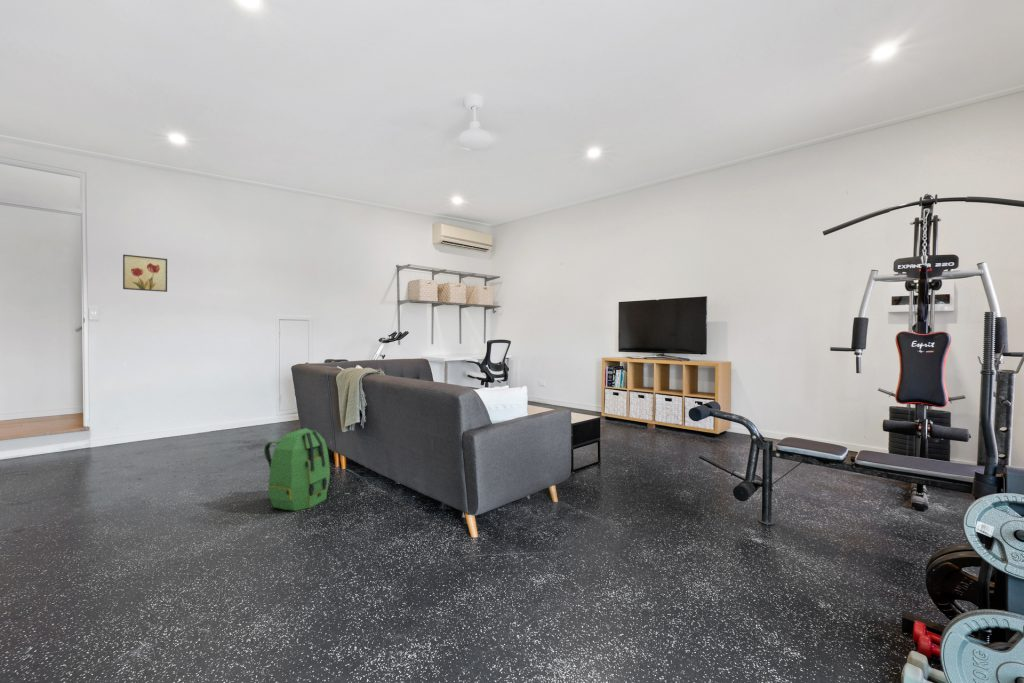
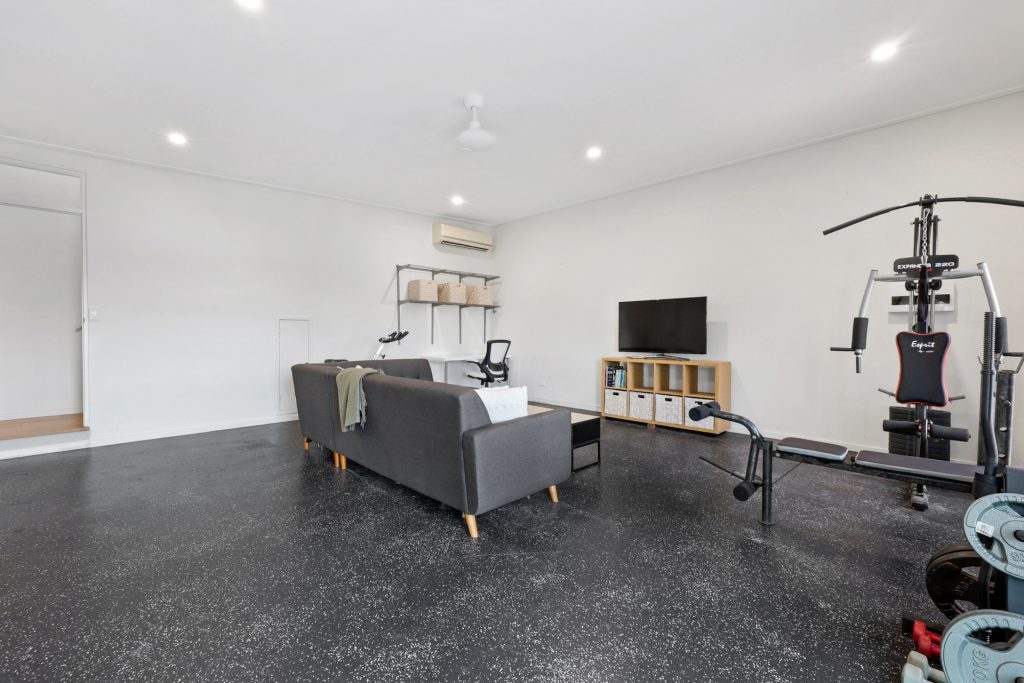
- backpack [263,427,331,512]
- wall art [122,253,168,293]
